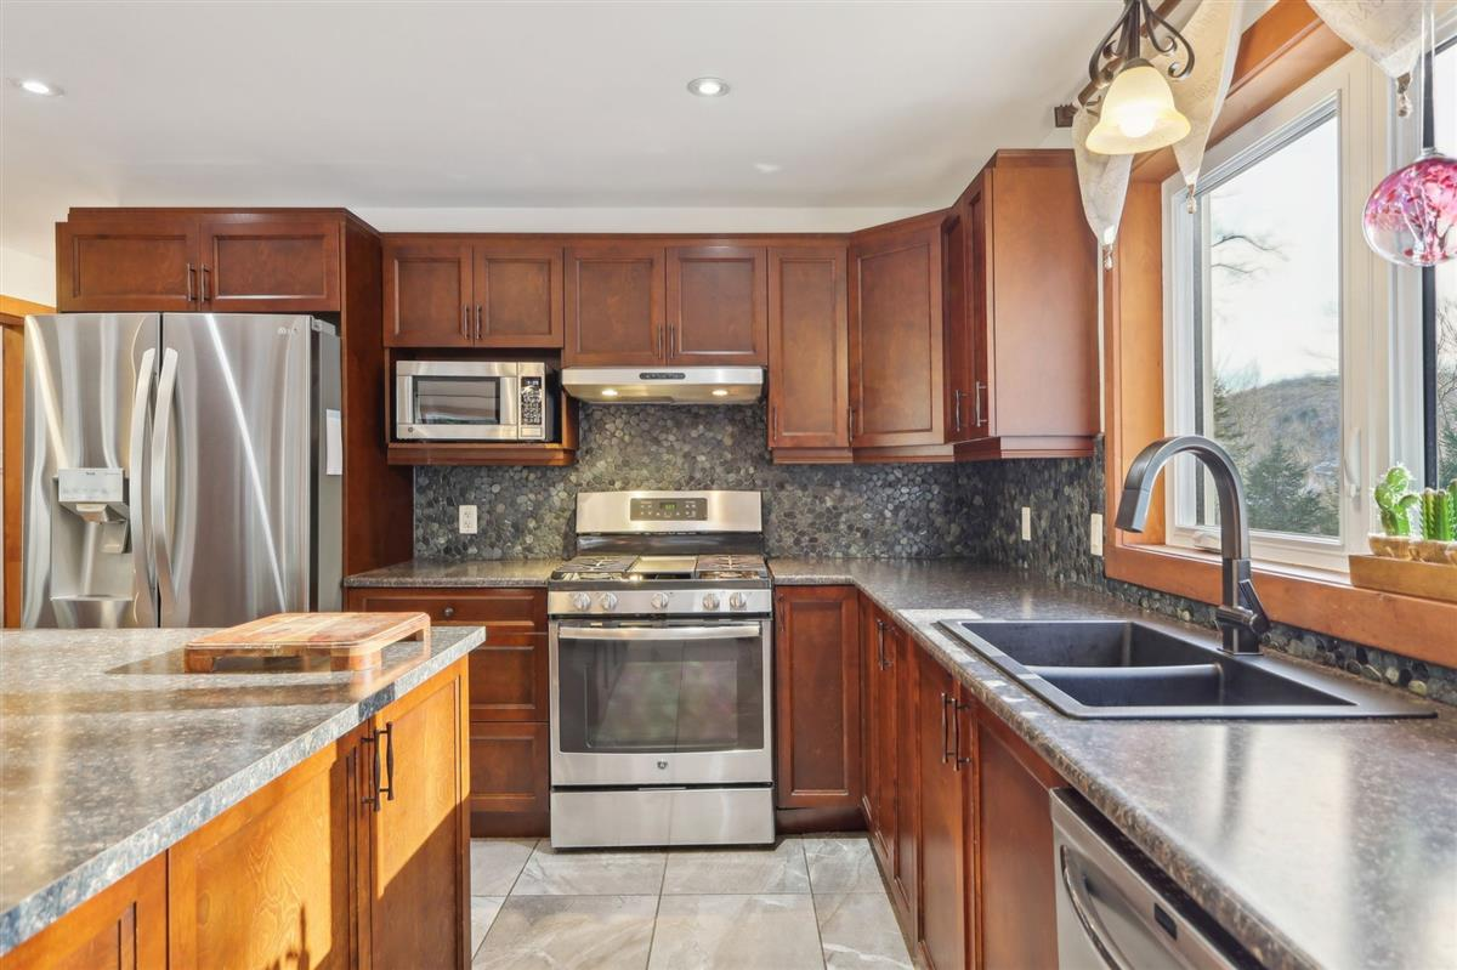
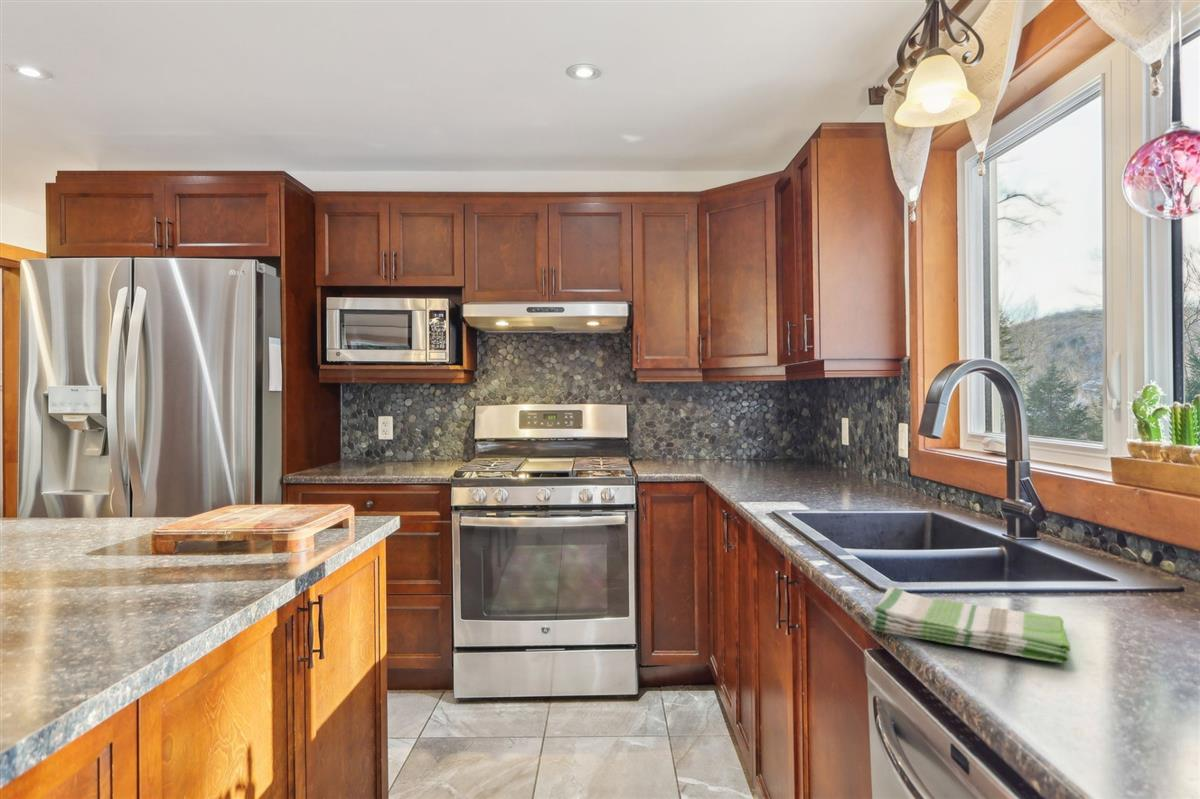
+ dish towel [870,586,1071,664]
